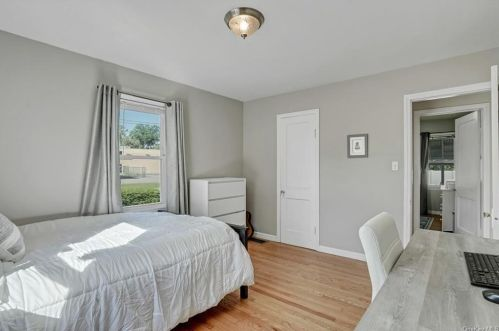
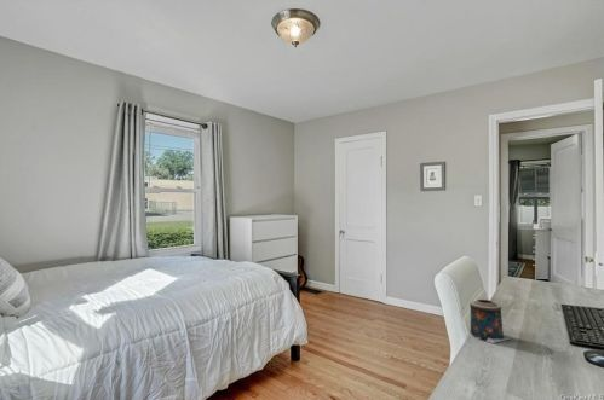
+ candle [468,298,511,344]
